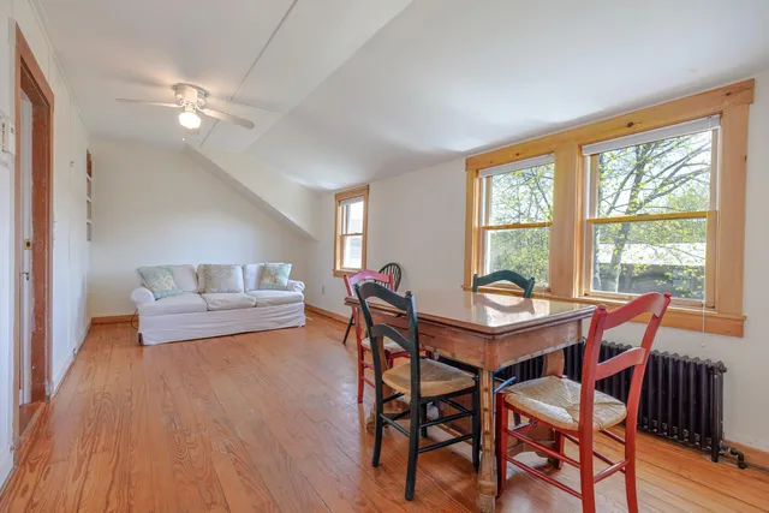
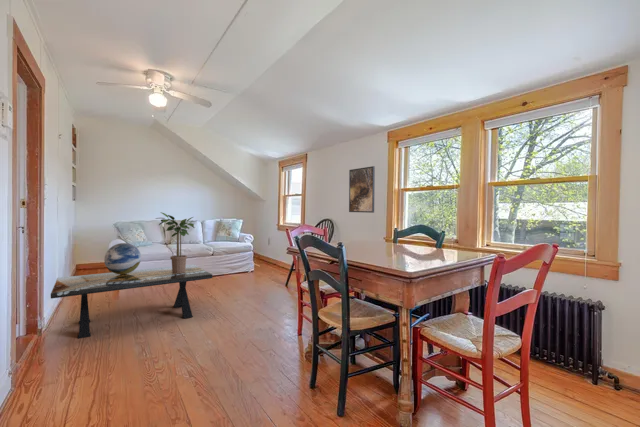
+ potted plant [154,211,196,273]
+ decorative sphere [103,242,142,274]
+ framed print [348,165,376,214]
+ coffee table [50,264,213,340]
